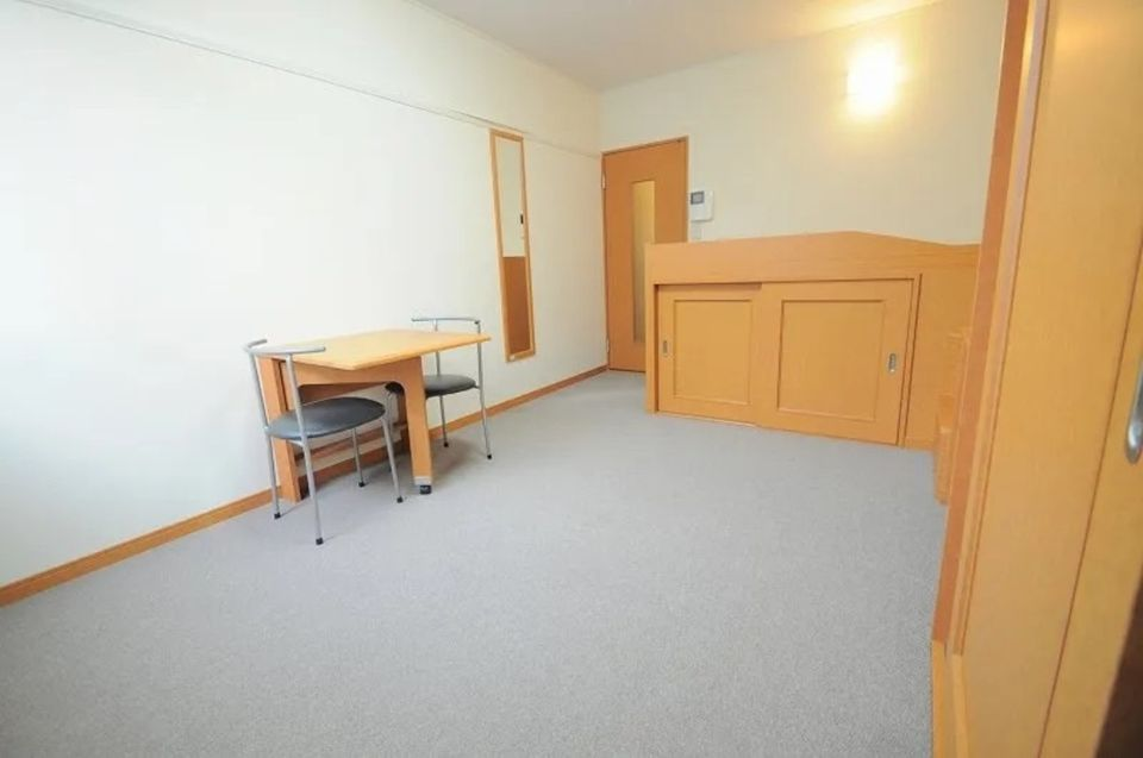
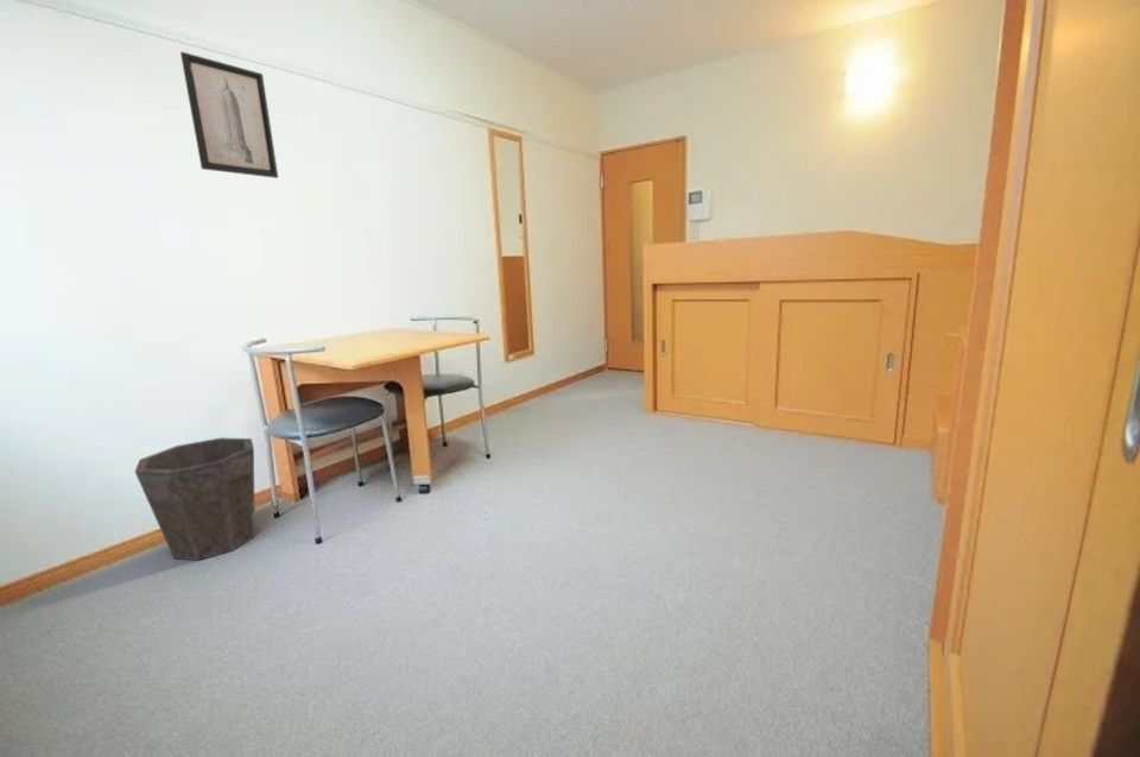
+ waste bin [133,436,256,562]
+ wall art [179,51,279,179]
